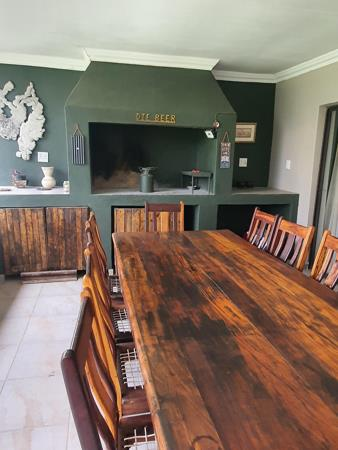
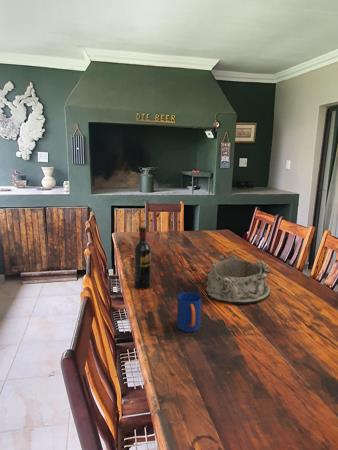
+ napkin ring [205,254,272,305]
+ wine bottle [133,225,152,290]
+ mug [176,291,202,333]
